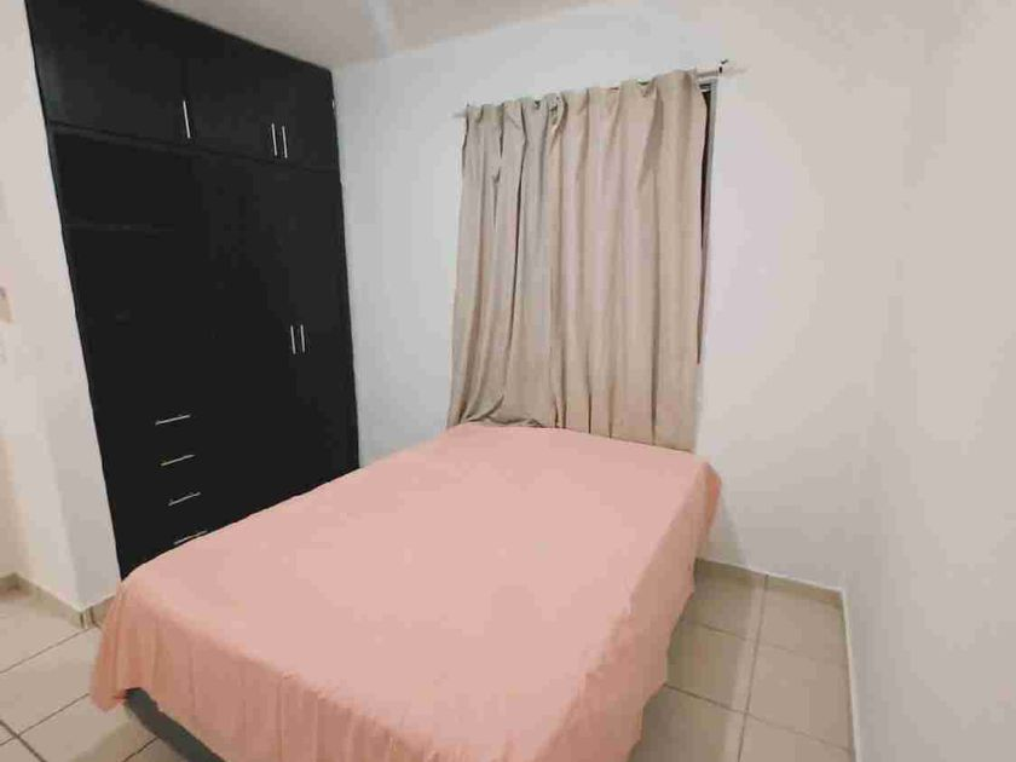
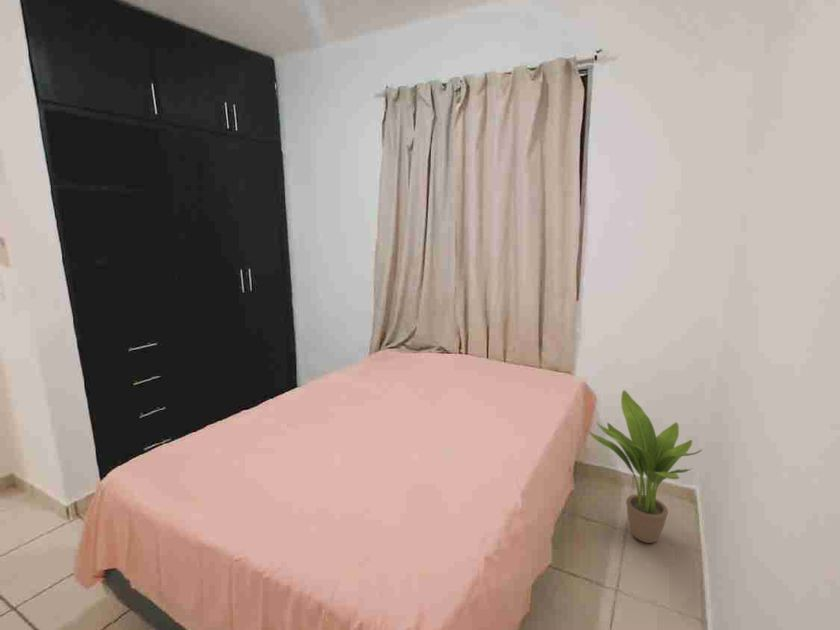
+ potted plant [587,389,703,544]
